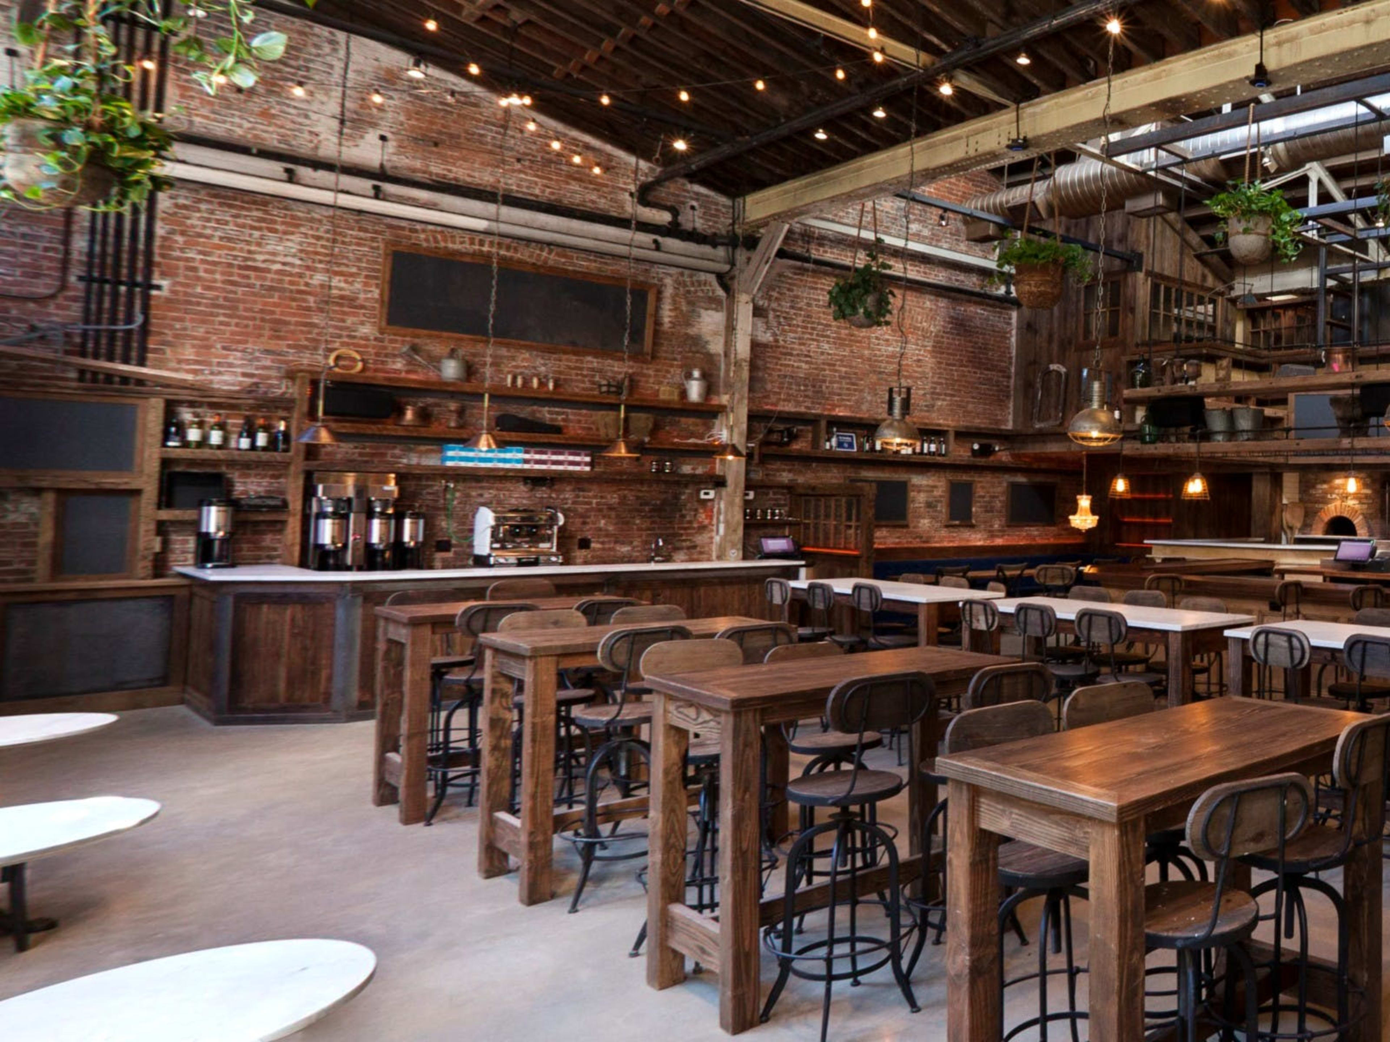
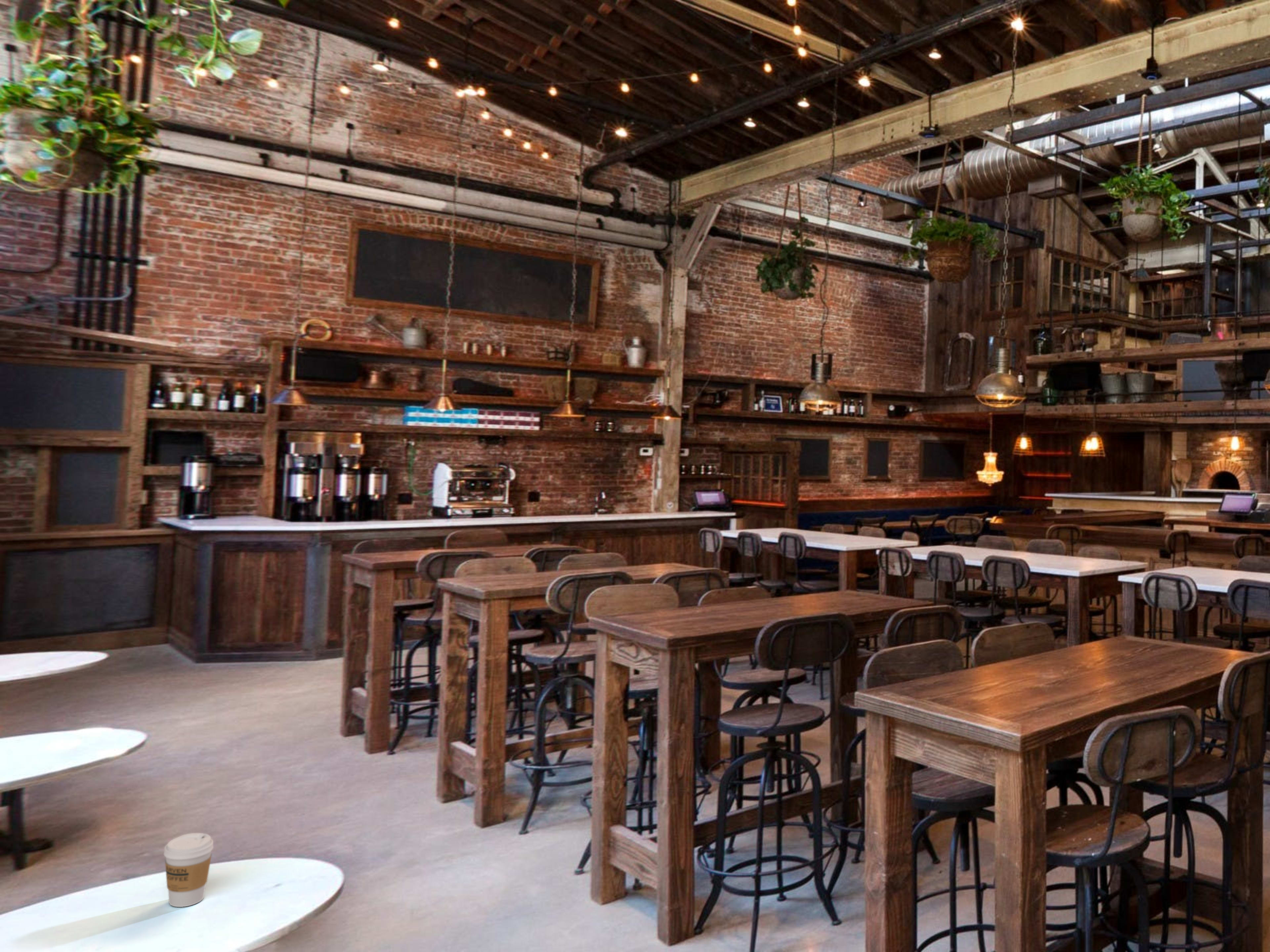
+ coffee cup [163,833,214,907]
